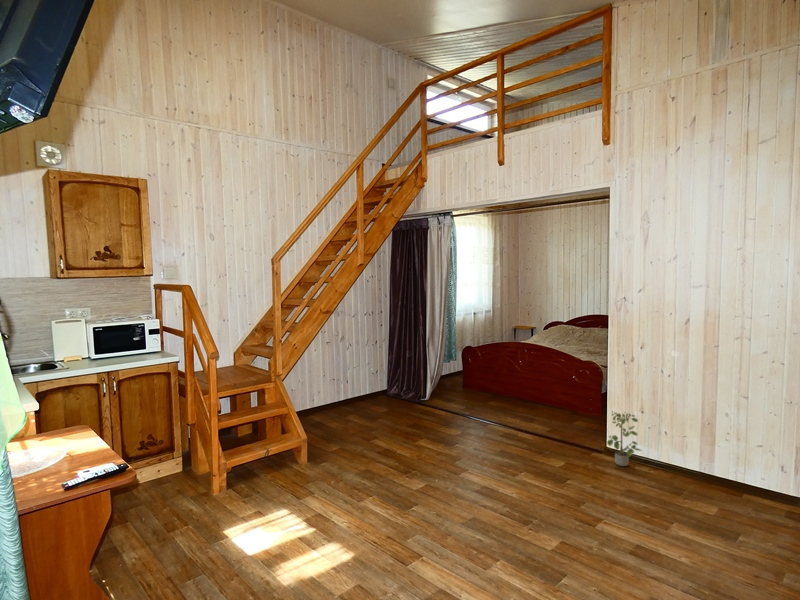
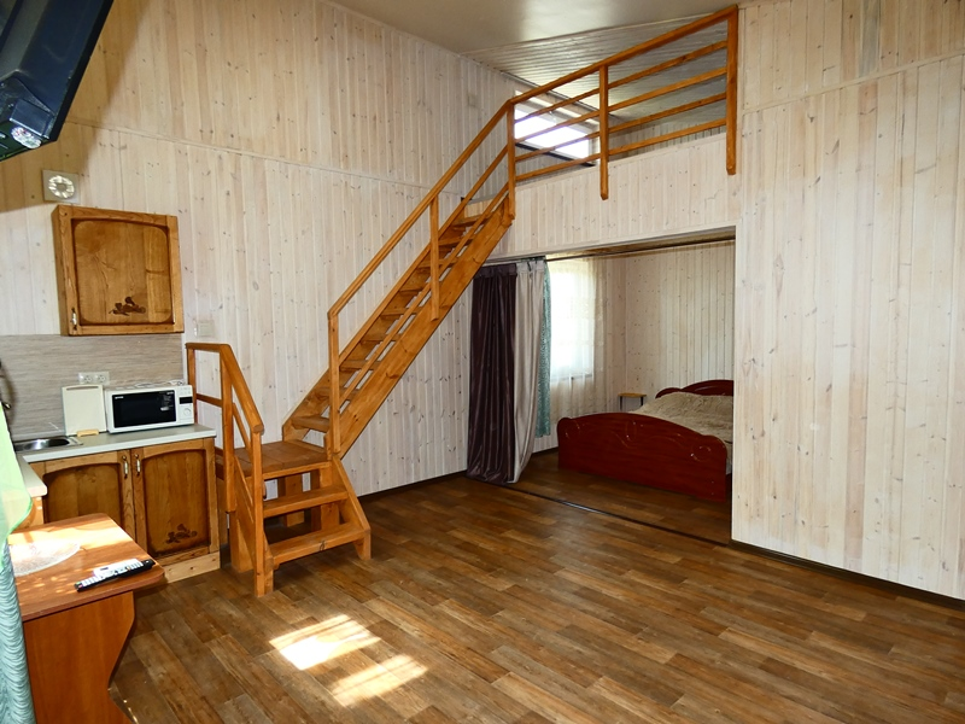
- potted plant [606,411,643,467]
